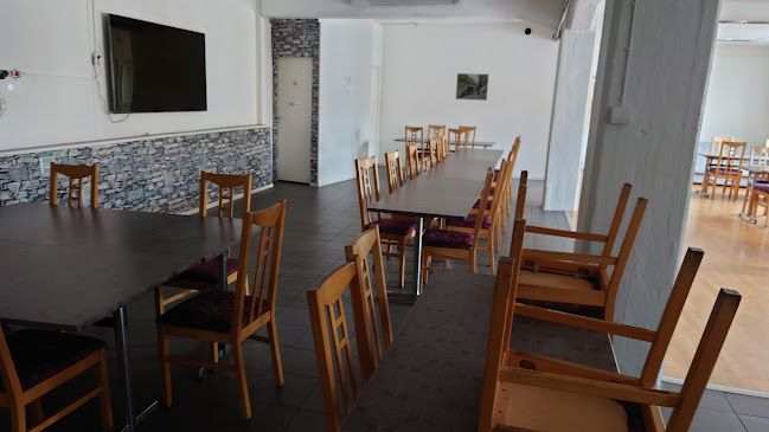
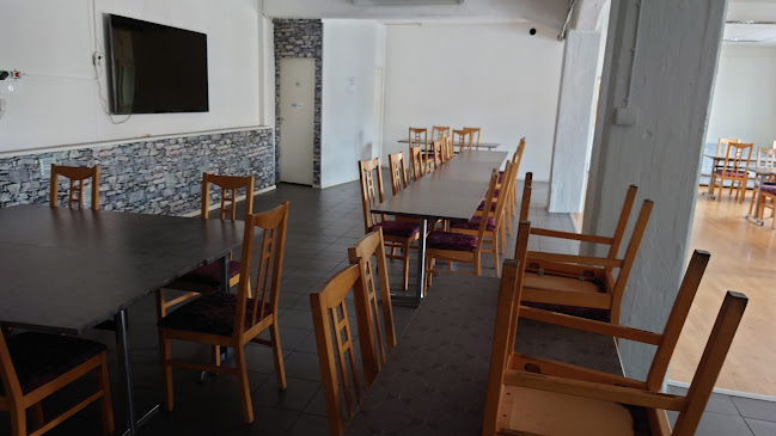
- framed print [455,72,489,102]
